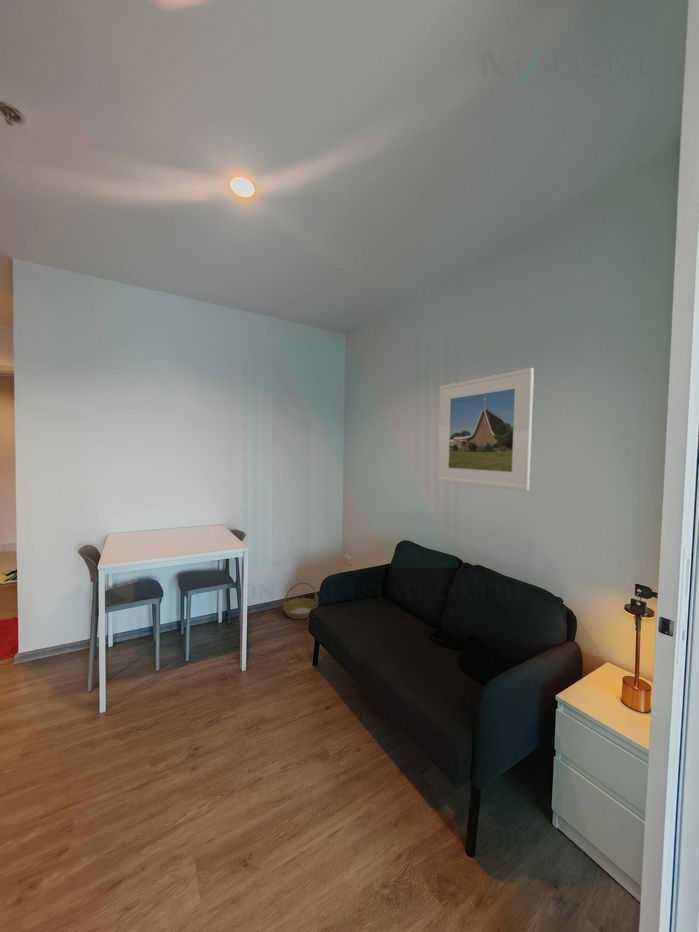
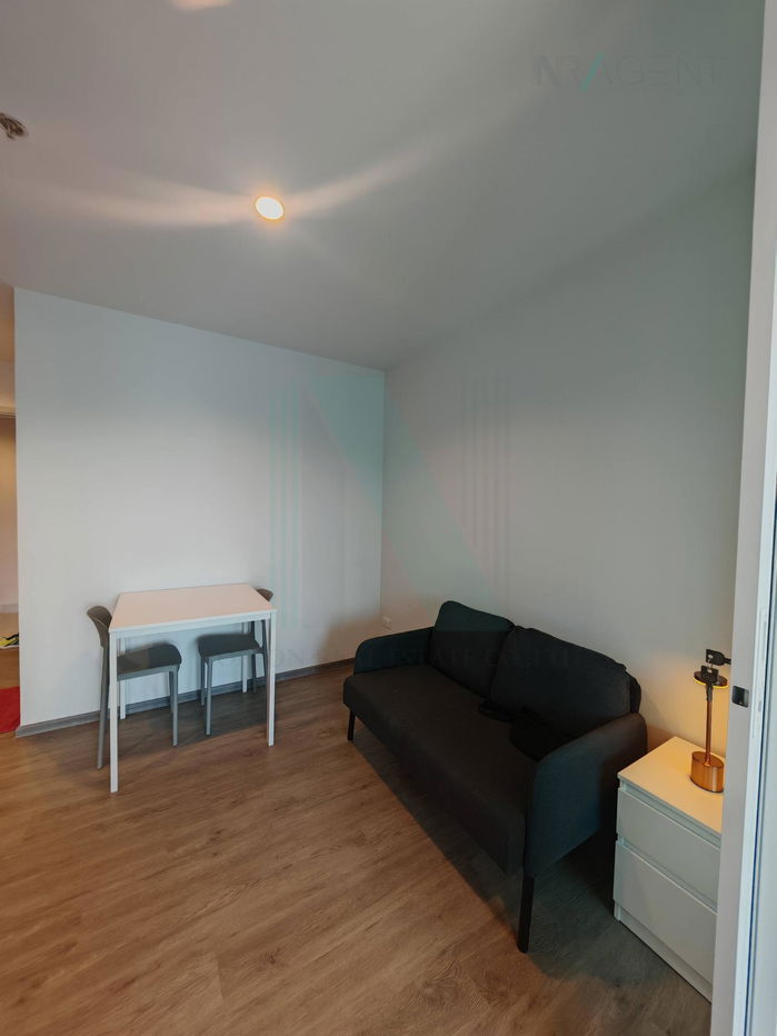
- basket [281,581,319,620]
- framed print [436,367,535,492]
